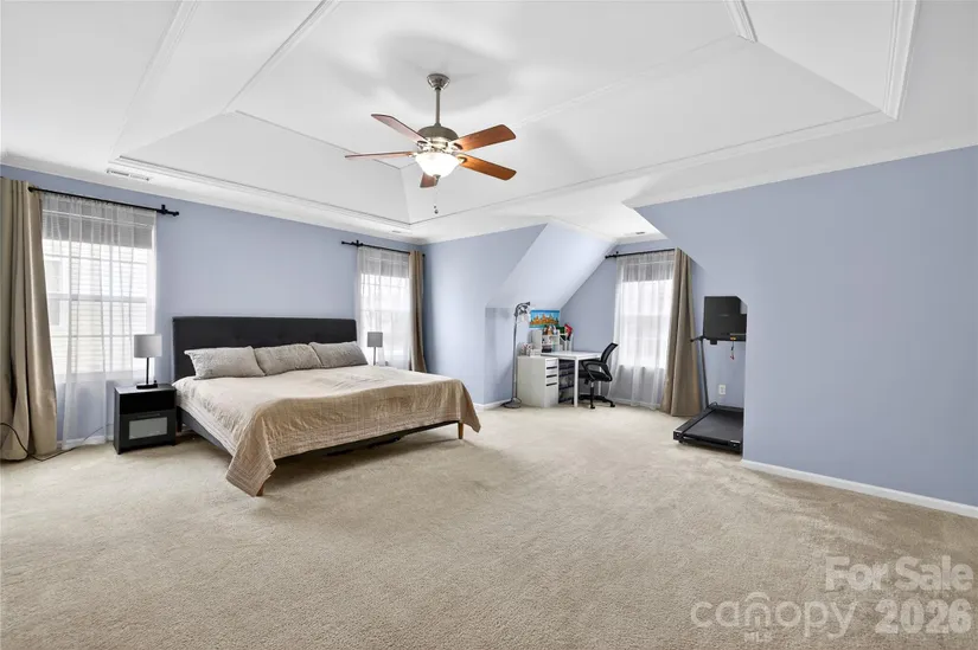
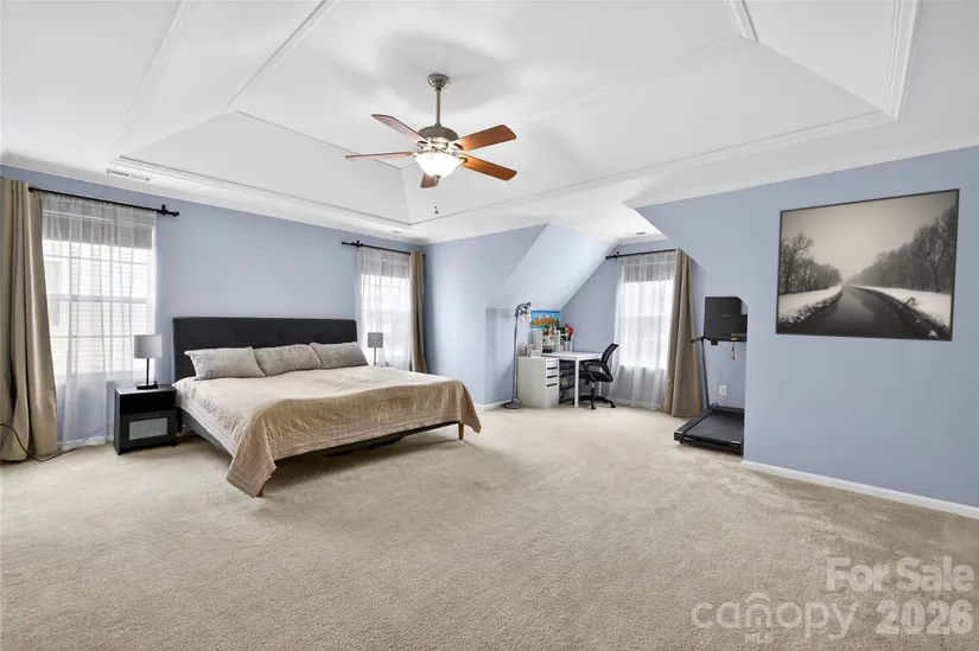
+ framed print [774,187,961,343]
